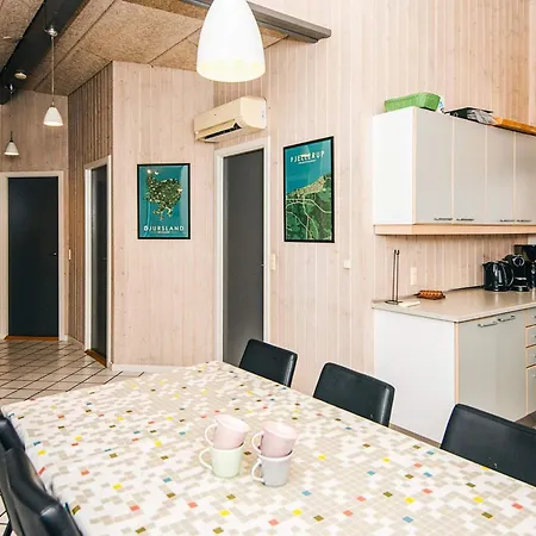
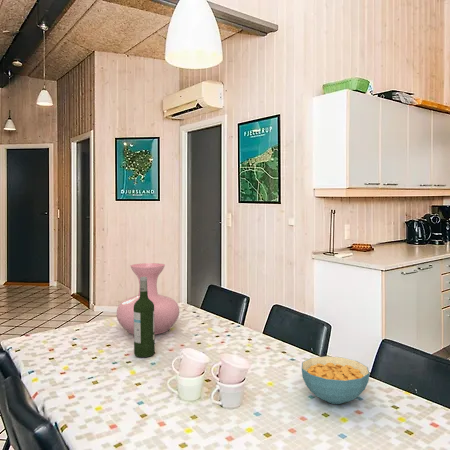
+ vase [115,262,180,336]
+ wine bottle [133,277,156,358]
+ cereal bowl [301,355,371,405]
